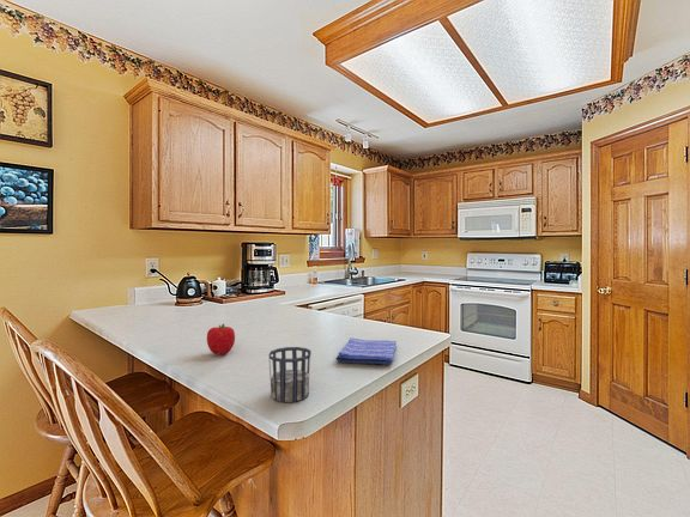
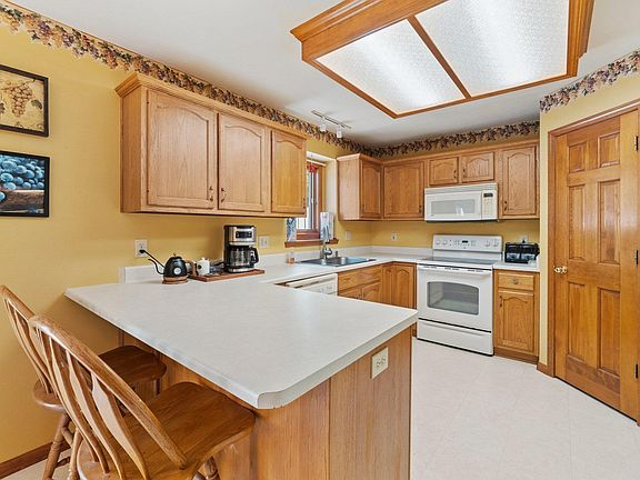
- dish towel [334,336,398,365]
- fruit [206,323,236,357]
- cup [267,346,313,403]
